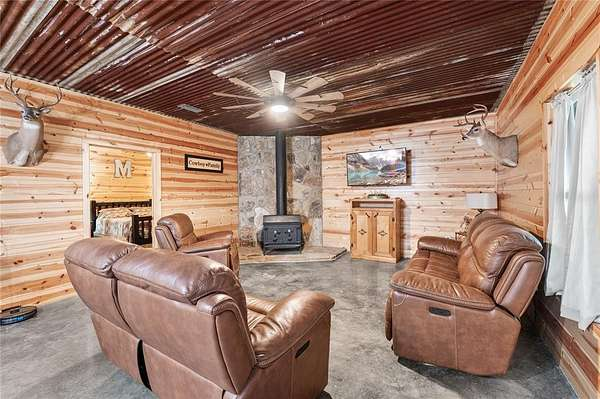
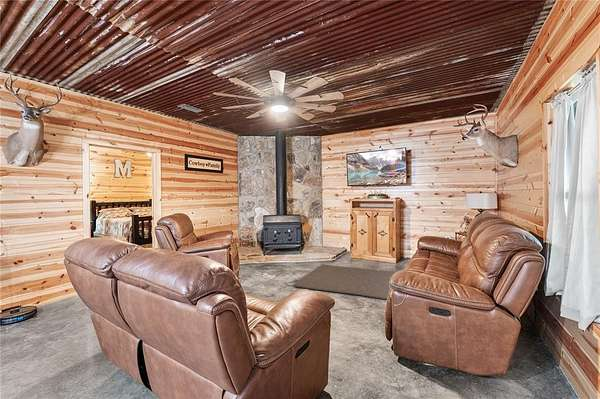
+ rug [292,263,396,300]
